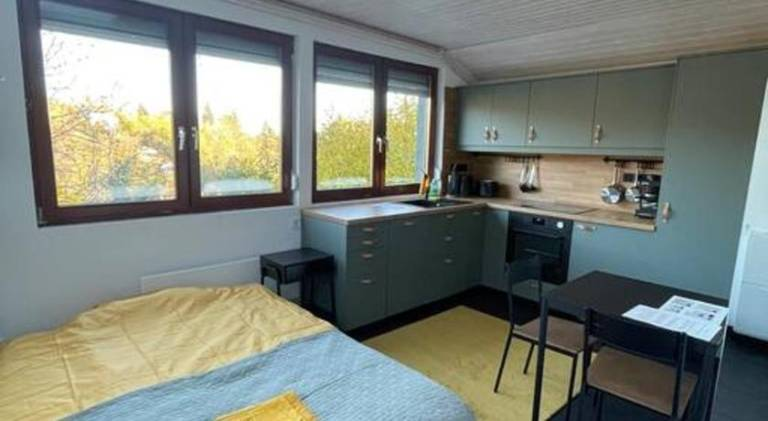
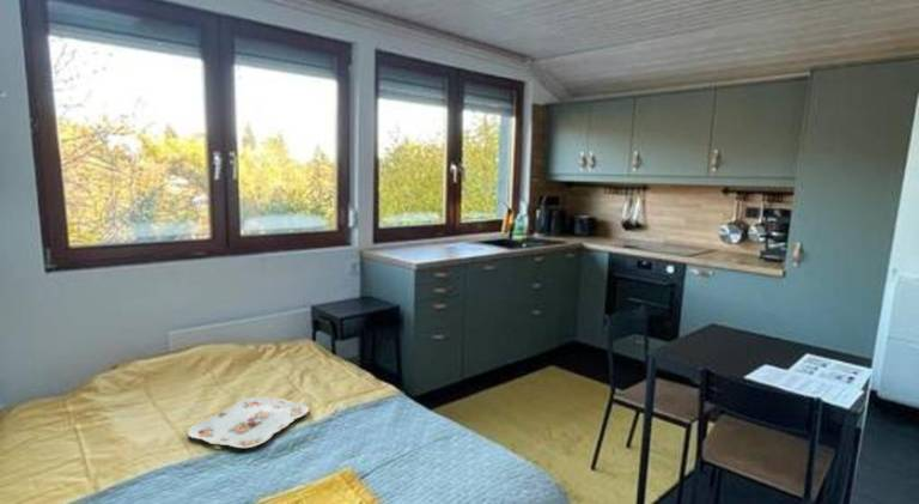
+ serving tray [187,396,310,449]
